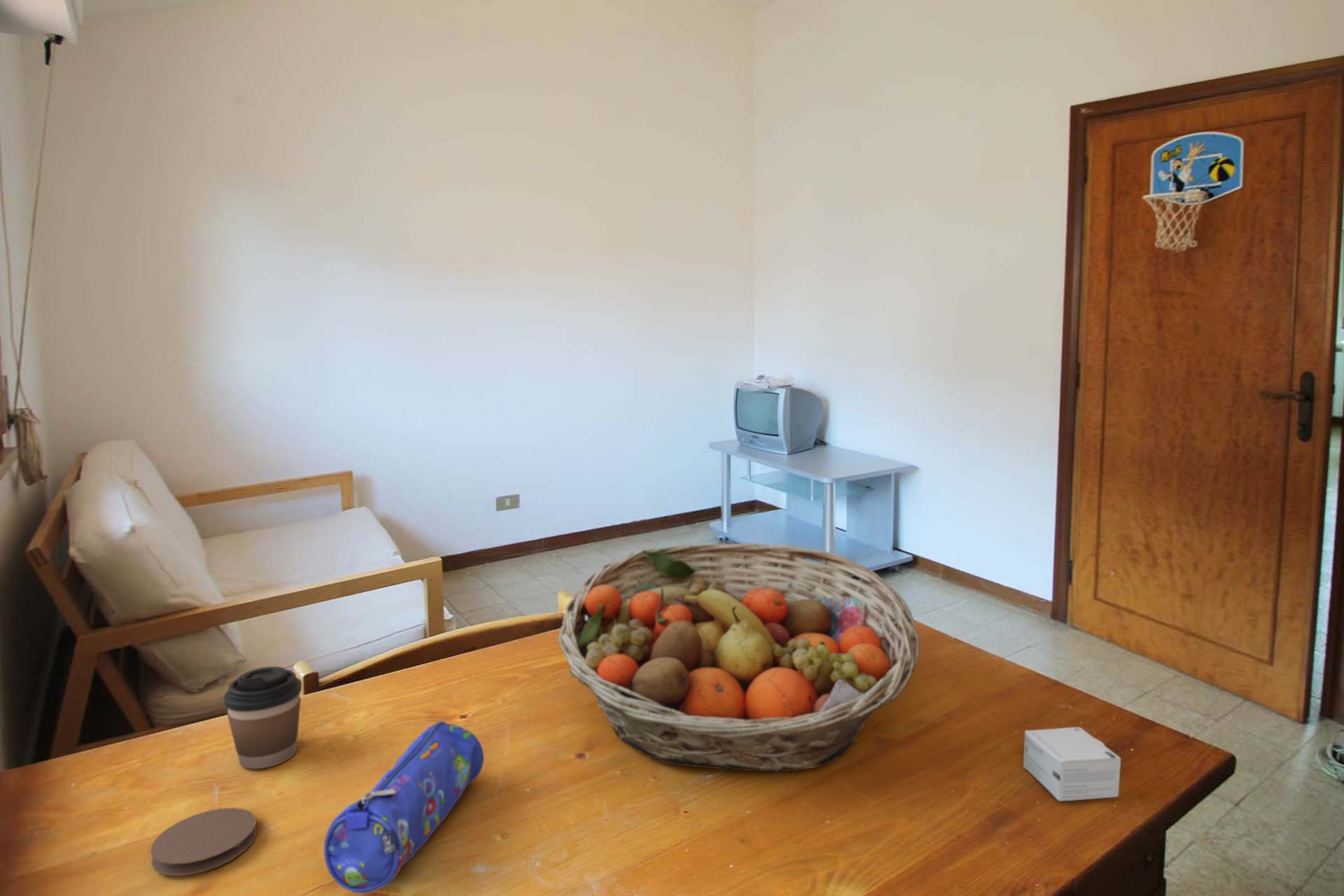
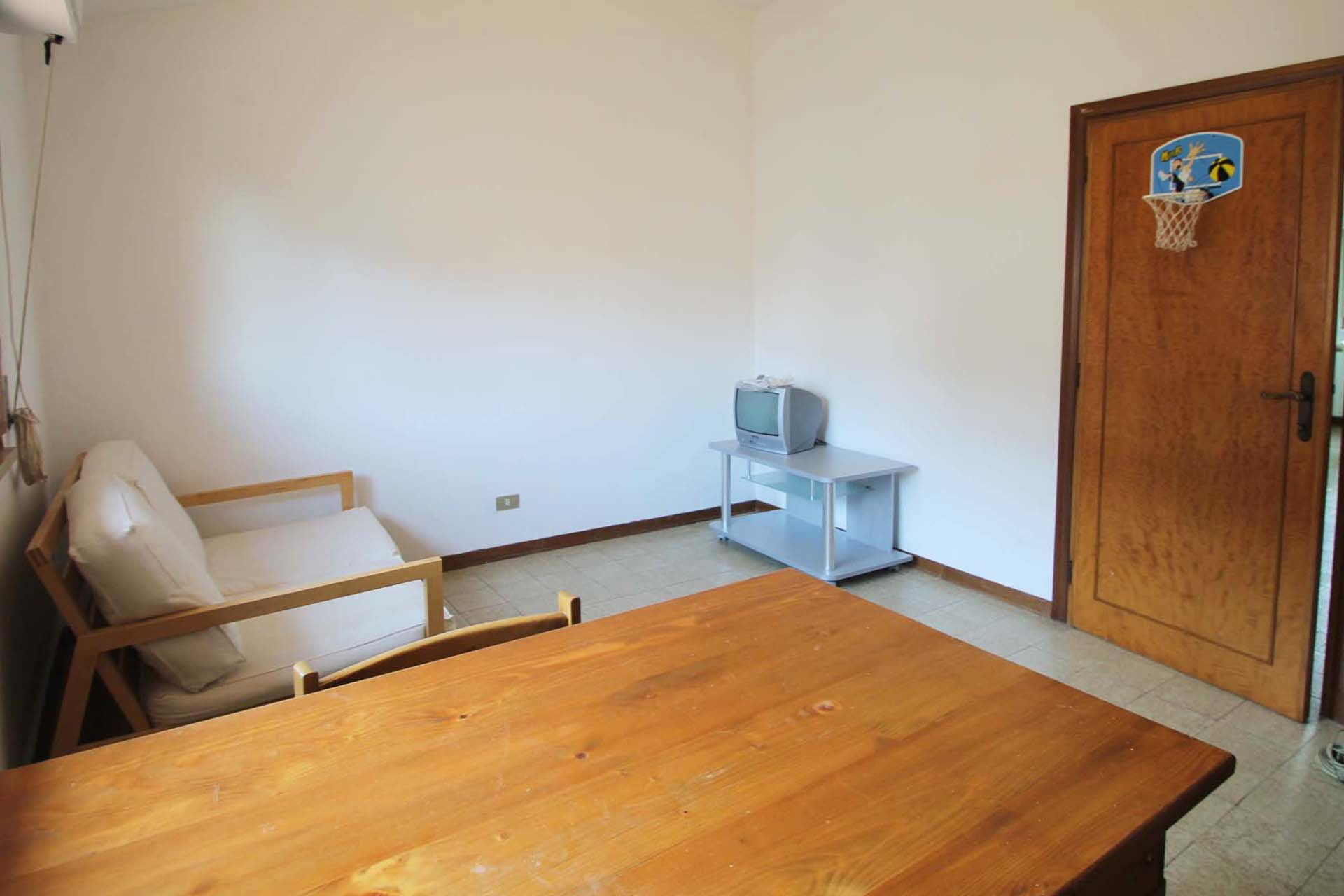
- coaster [150,807,258,876]
- pencil case [323,721,484,894]
- small box [1023,727,1121,802]
- fruit basket [557,542,920,773]
- coffee cup [223,666,302,769]
